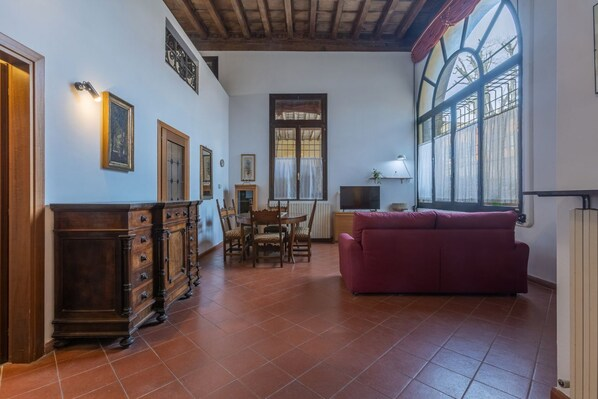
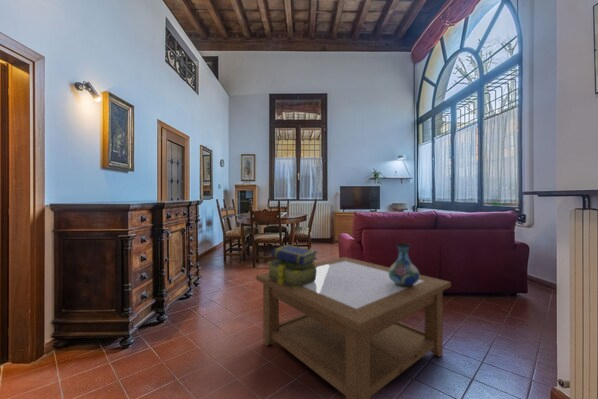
+ vase [389,242,420,287]
+ stack of books [266,243,319,289]
+ coffee table [255,256,452,399]
